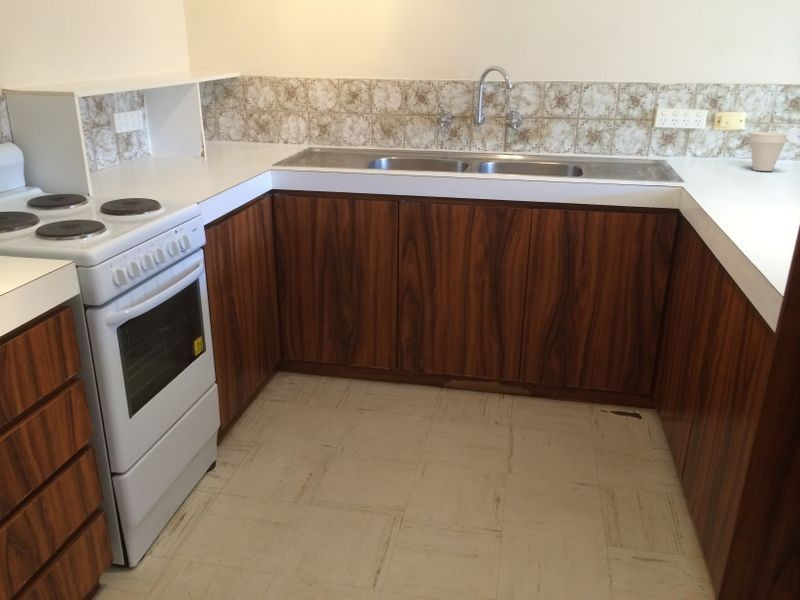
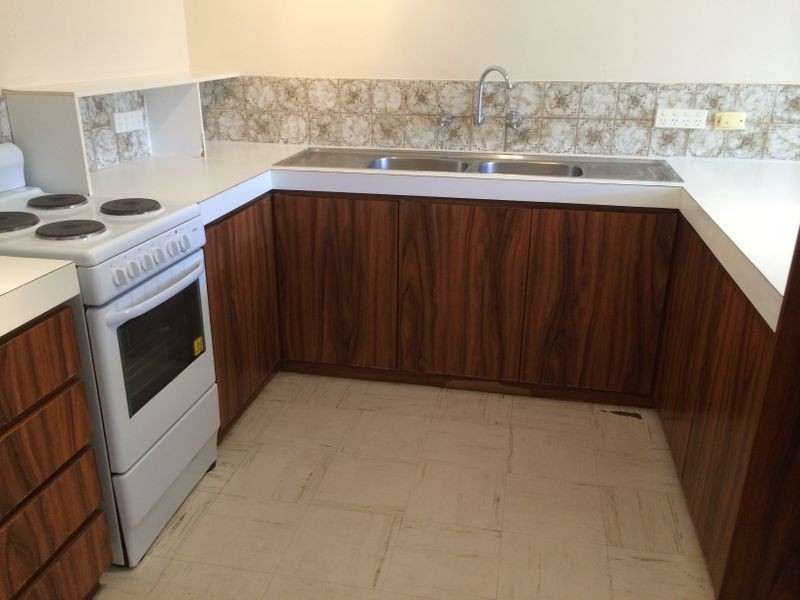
- cup [749,131,788,172]
